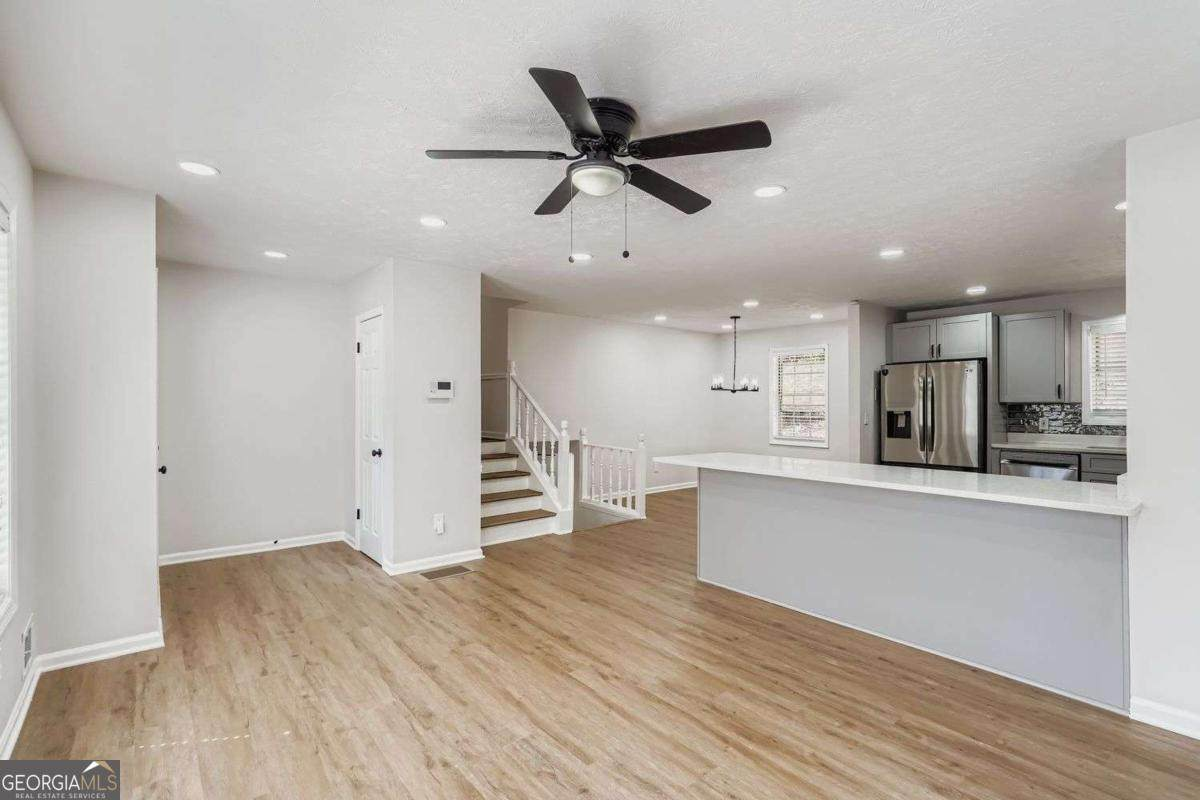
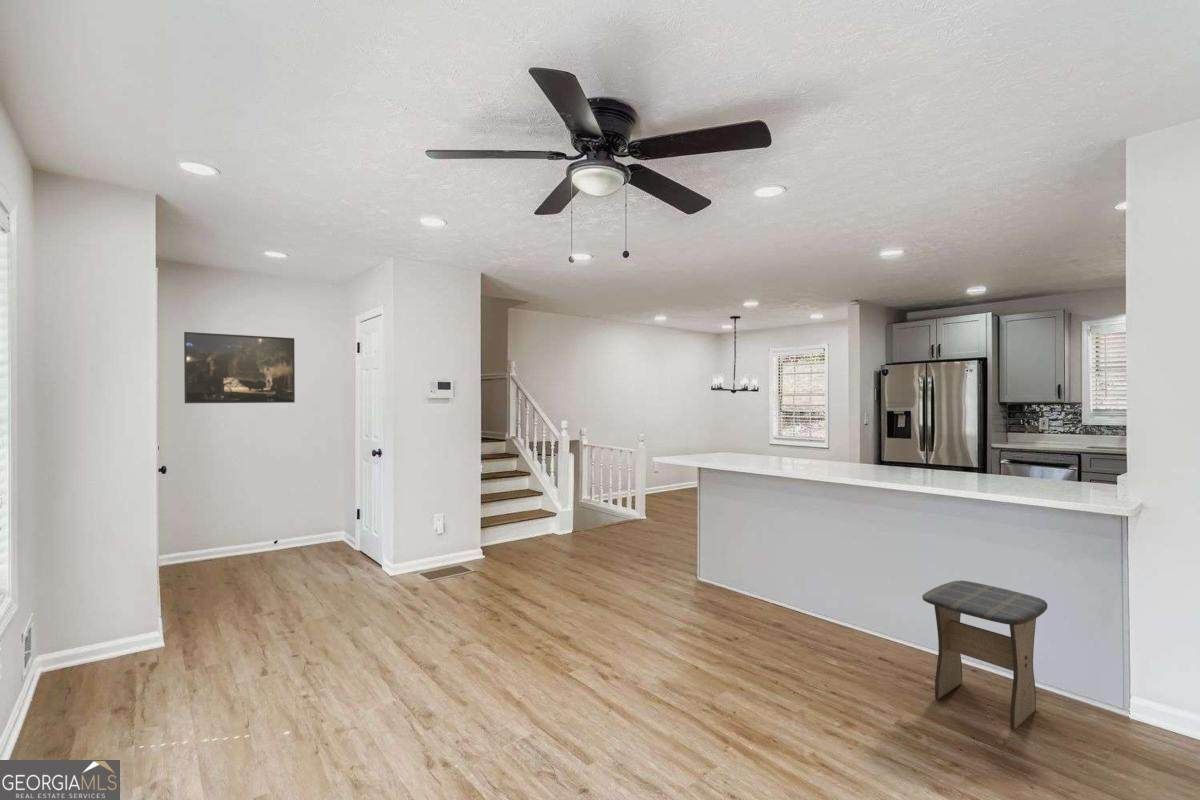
+ stool [921,580,1049,731]
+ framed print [183,331,296,404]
